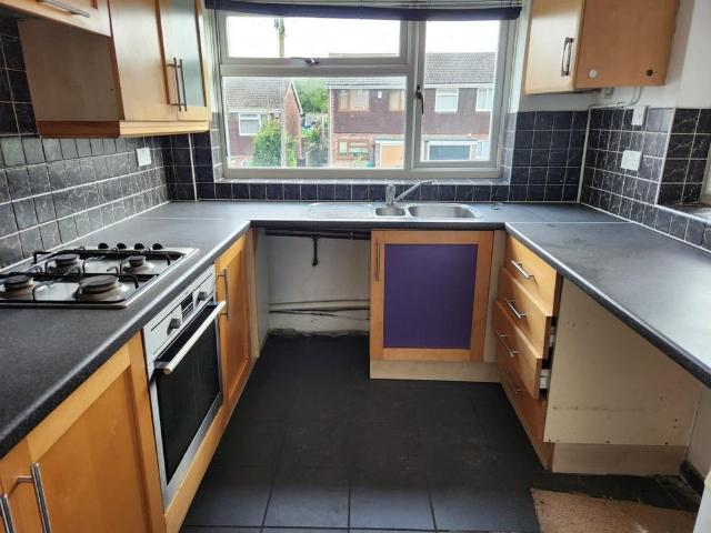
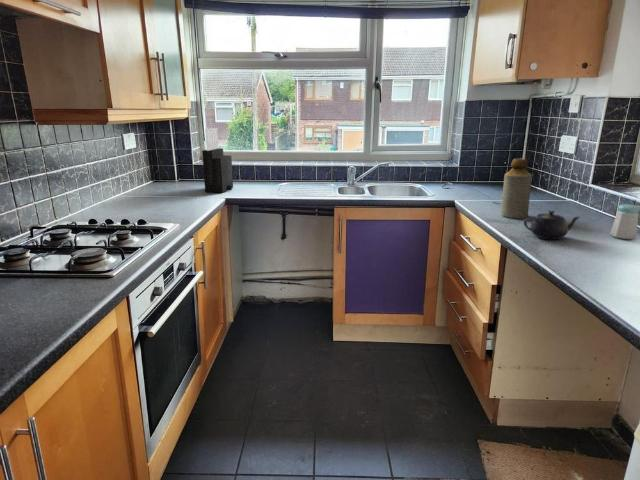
+ bottle [500,157,533,219]
+ teapot [523,210,581,240]
+ salt shaker [609,203,640,240]
+ knife block [201,127,234,194]
